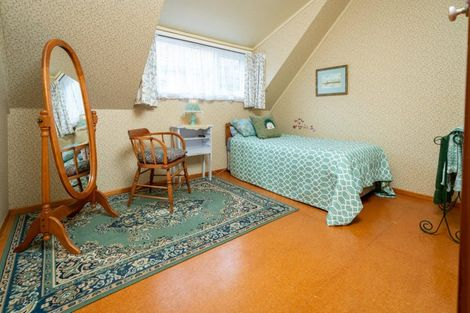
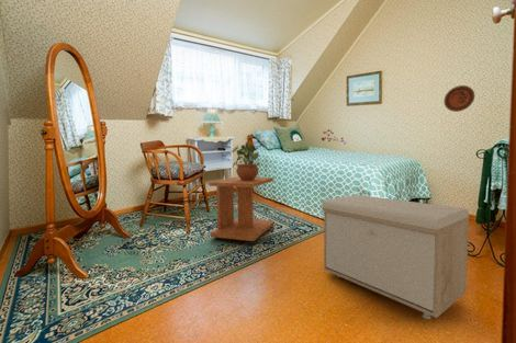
+ storage bench [322,194,470,320]
+ potted plant [228,141,261,181]
+ side table [207,176,274,242]
+ decorative plate [444,84,475,113]
